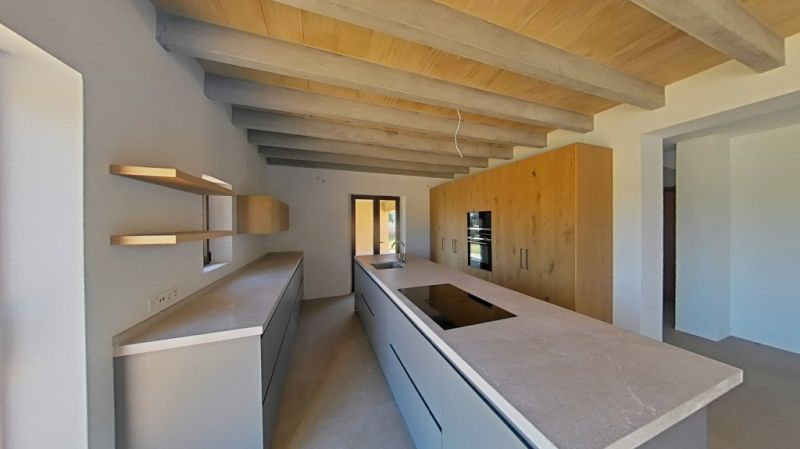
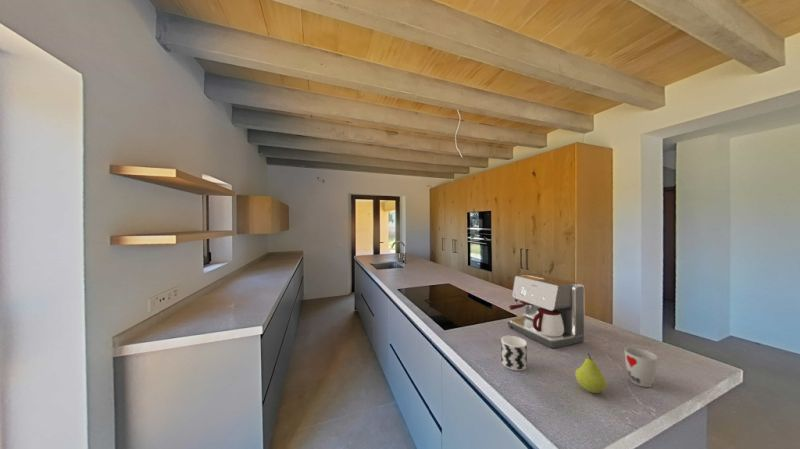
+ cup [500,335,528,372]
+ fruit [574,352,608,394]
+ coffee maker [507,273,586,349]
+ cup [623,346,659,388]
